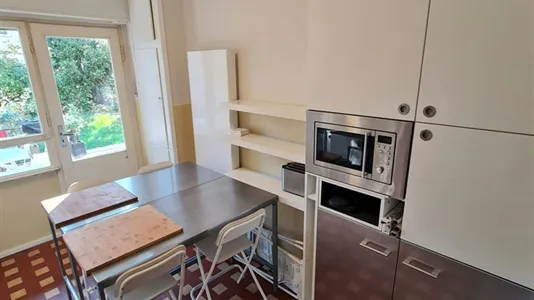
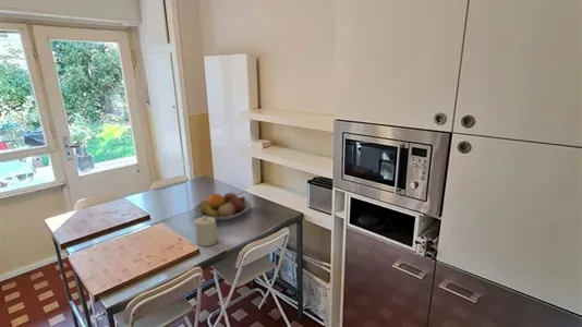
+ candle [194,216,218,247]
+ fruit bowl [194,190,252,221]
